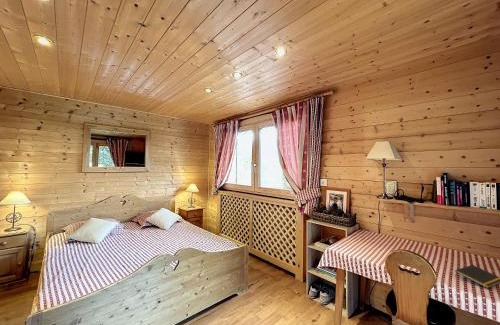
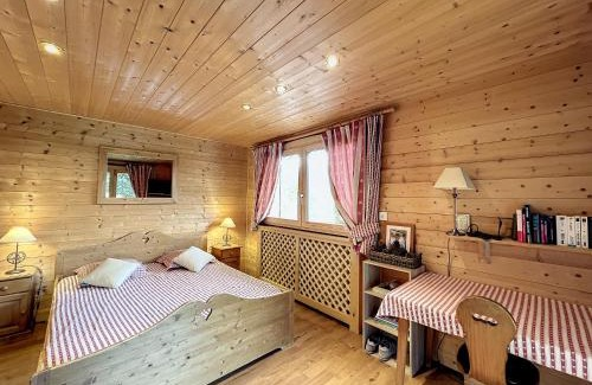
- notepad [454,264,500,289]
